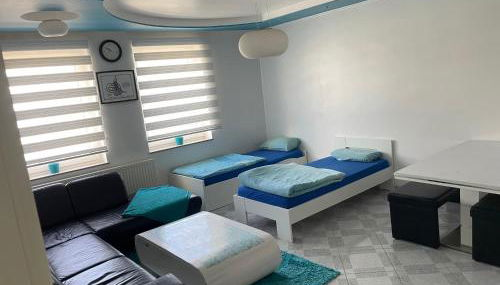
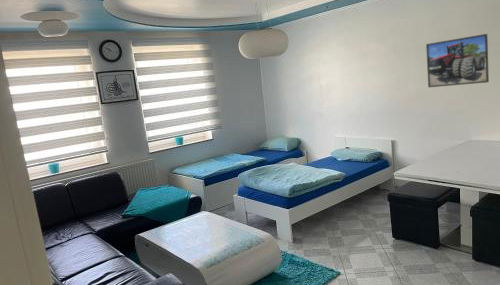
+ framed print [425,33,490,88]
